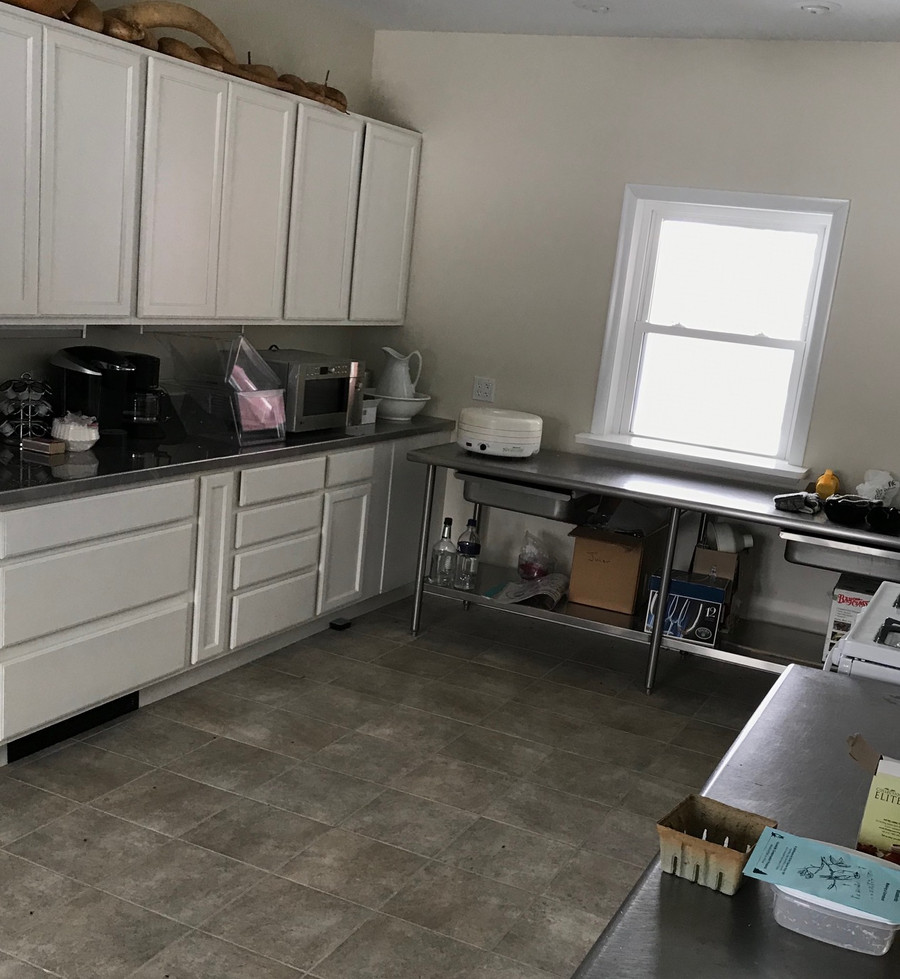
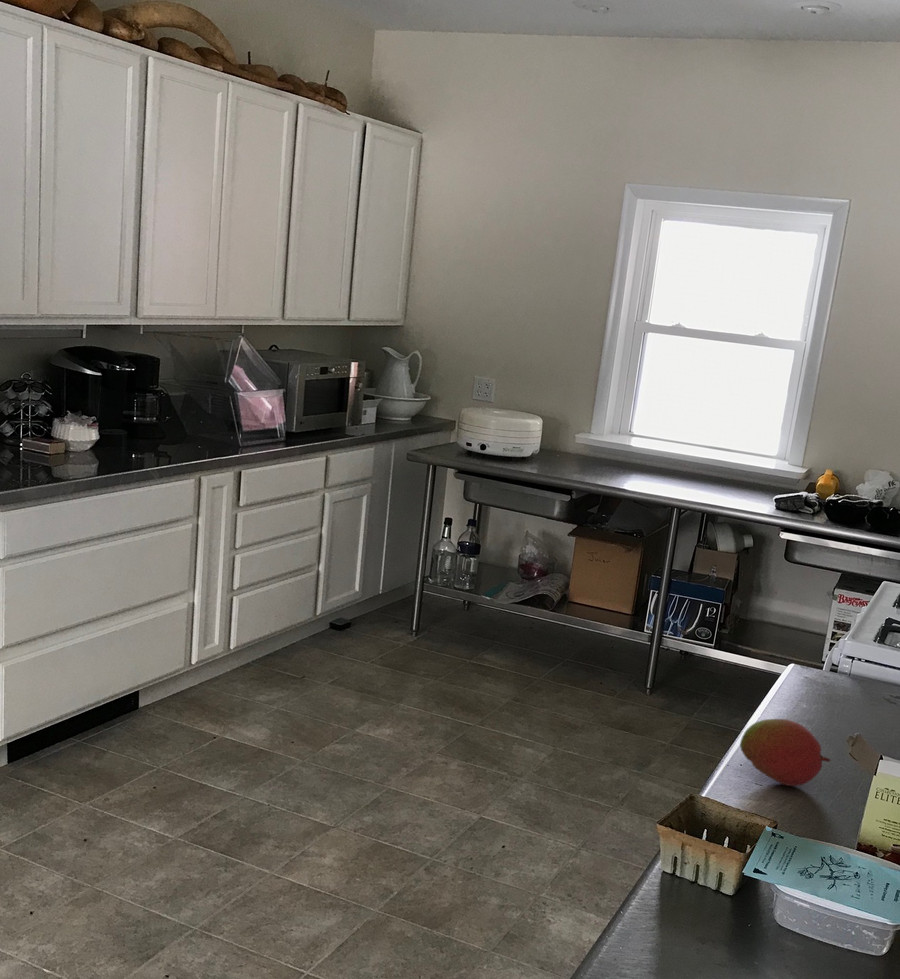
+ fruit [739,718,832,787]
